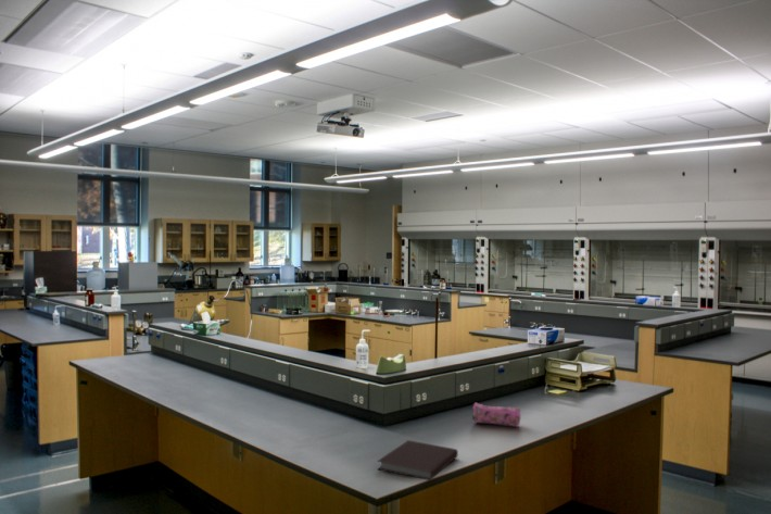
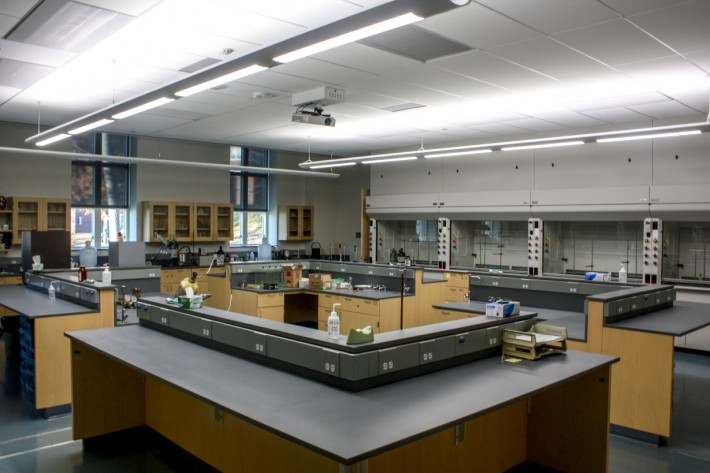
- pencil case [471,402,521,428]
- notebook [376,439,459,481]
